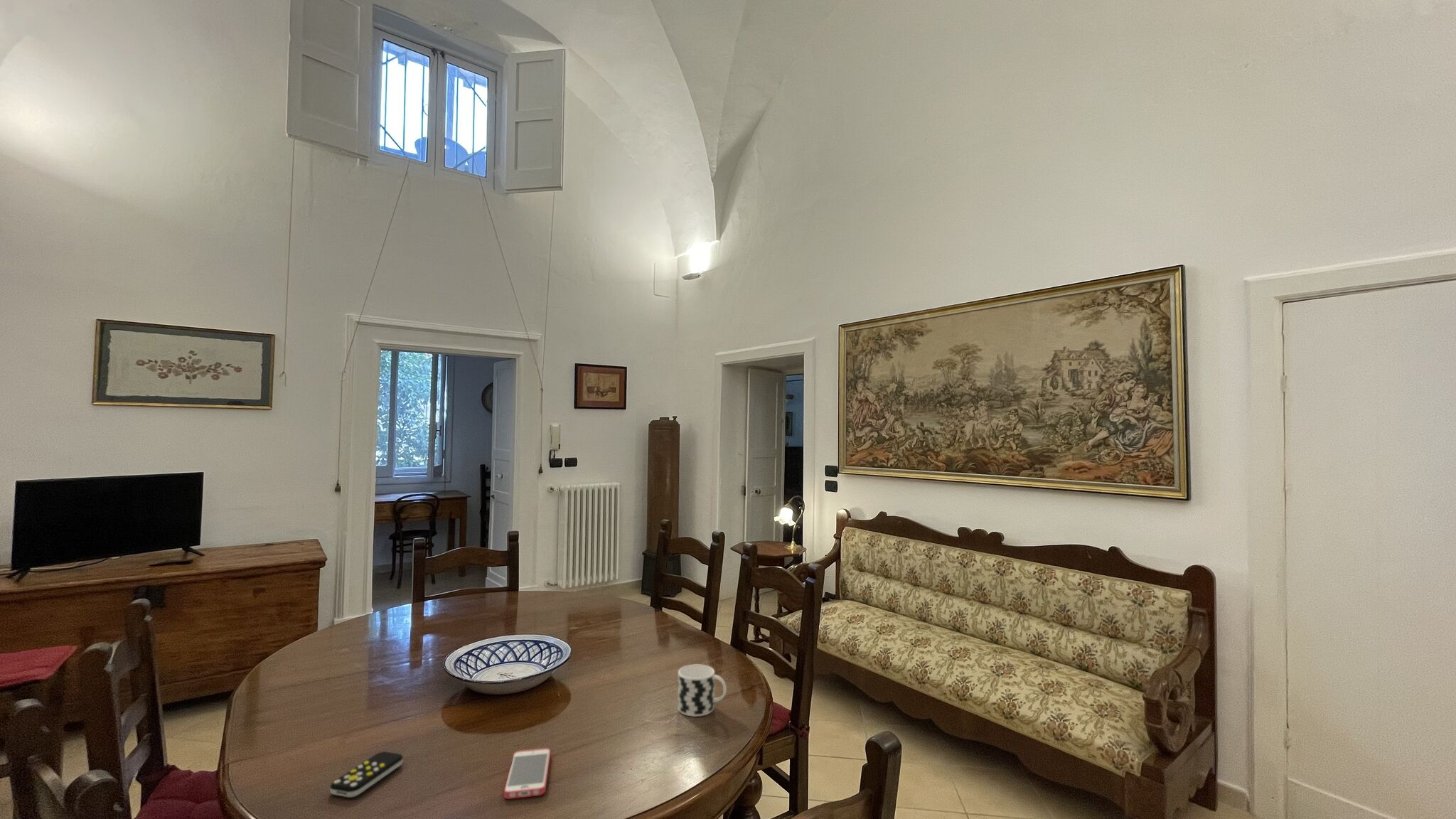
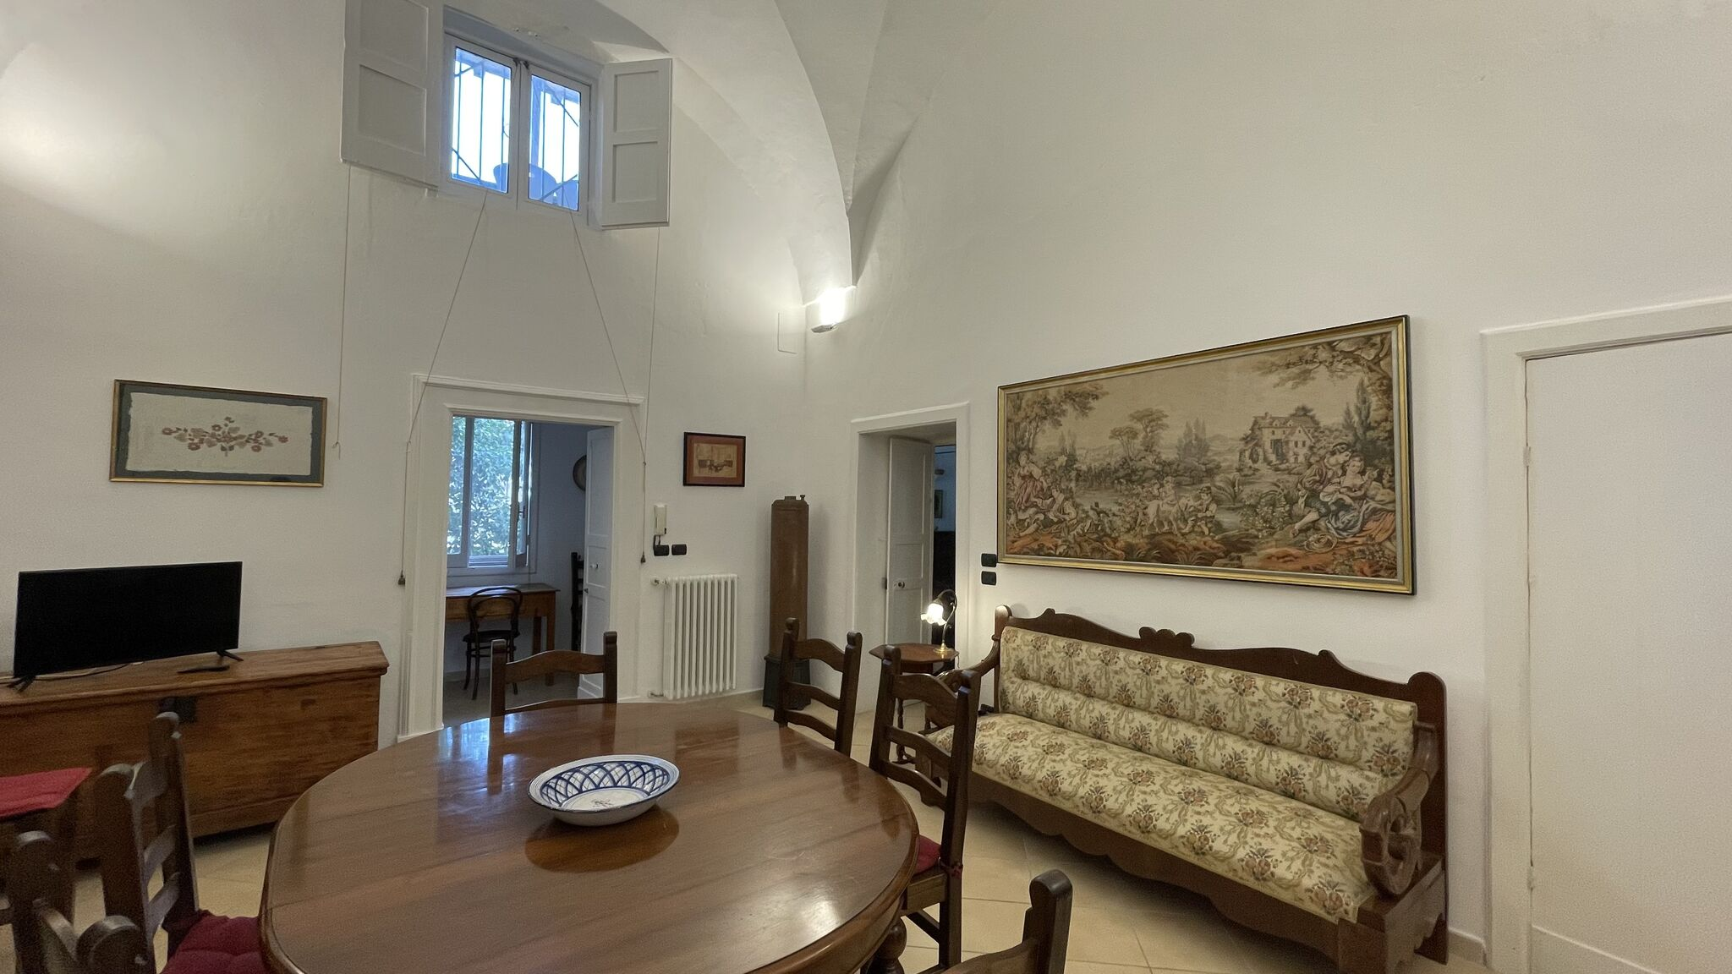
- smartphone [503,747,551,800]
- cup [677,663,727,717]
- remote control [329,751,404,798]
